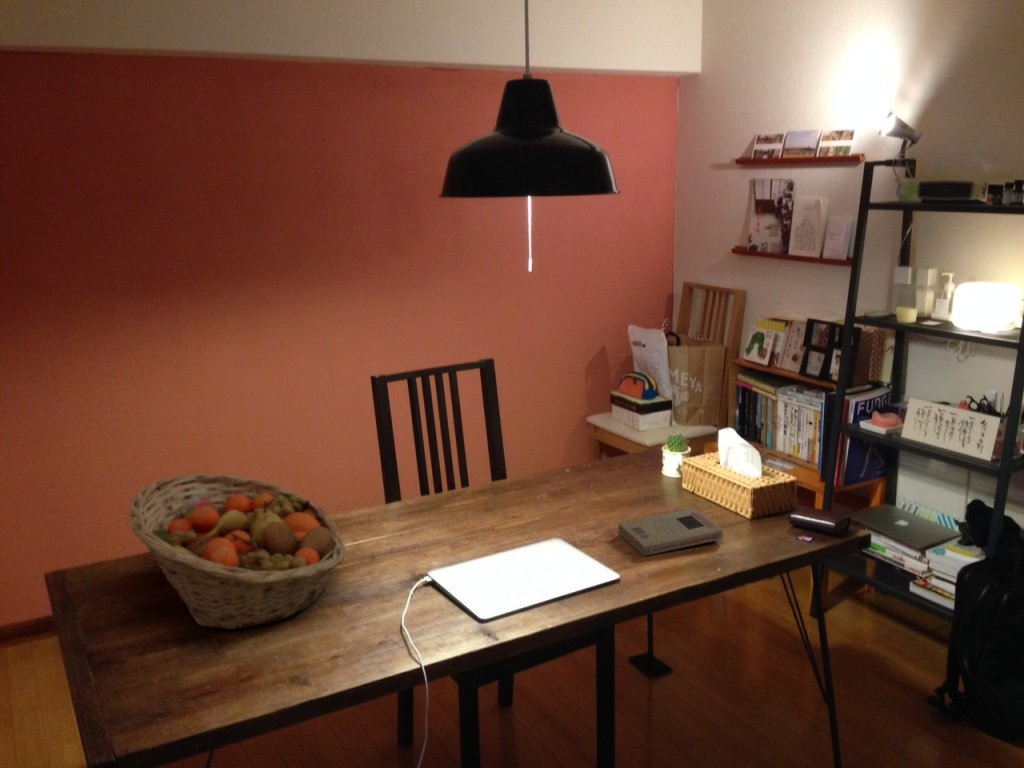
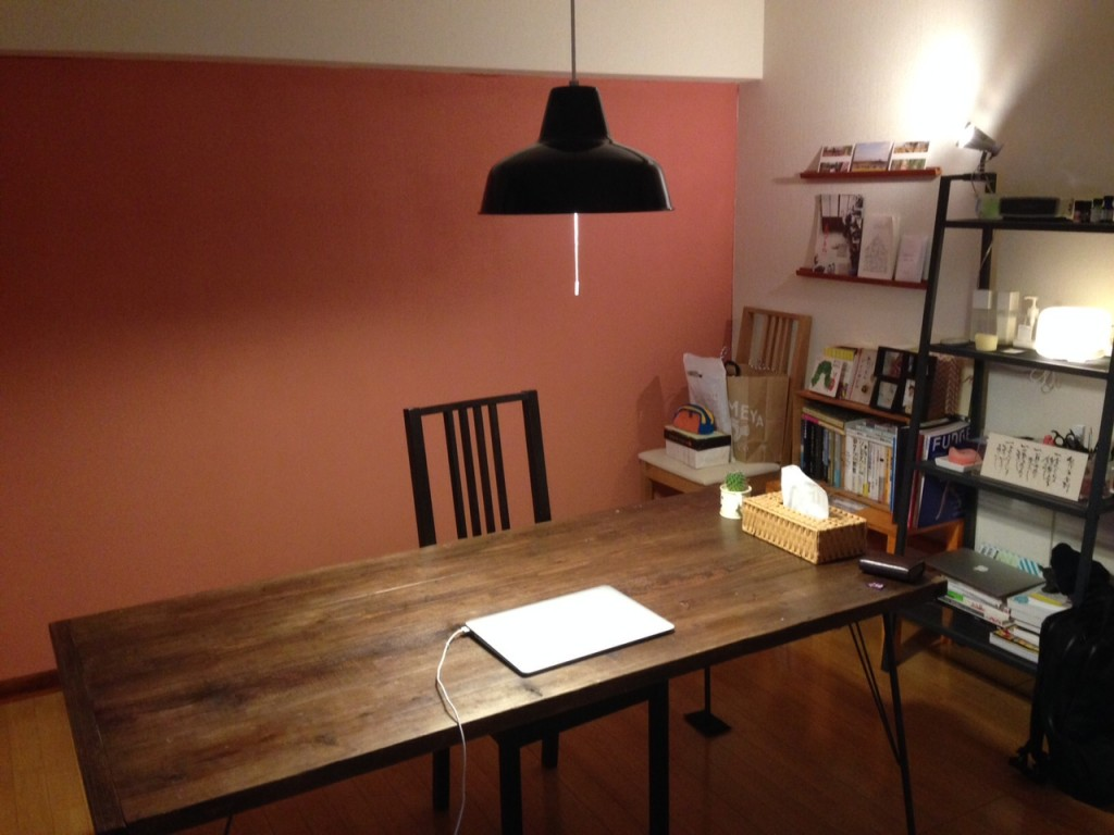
- fruit basket [128,473,345,631]
- book [618,508,724,557]
